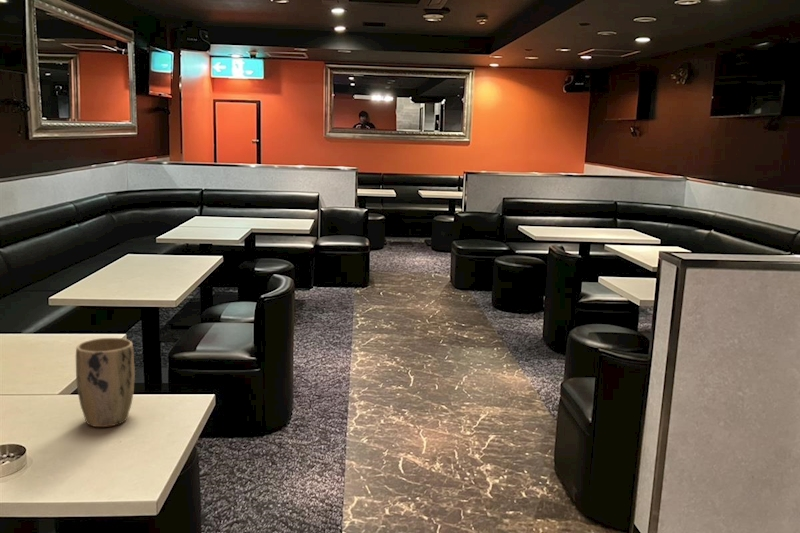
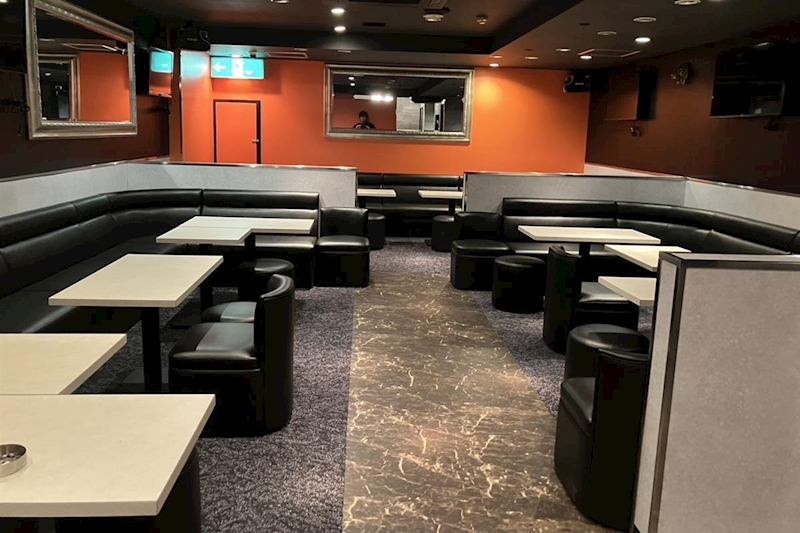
- plant pot [75,337,136,428]
